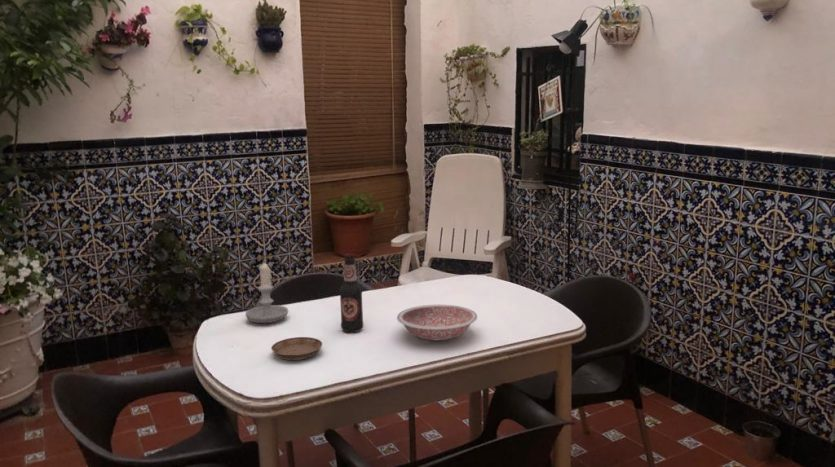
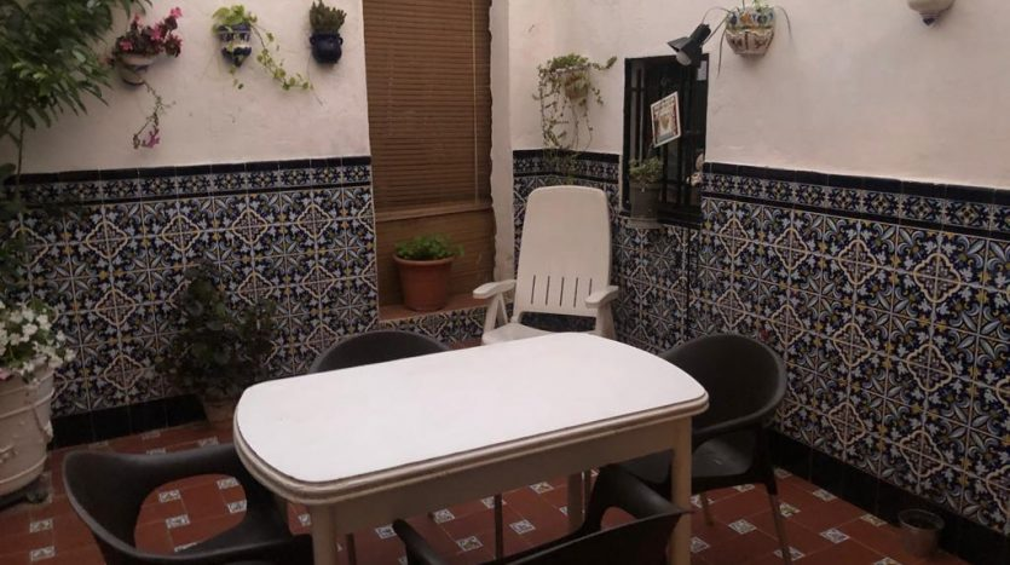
- bowl [396,304,478,341]
- bottle [339,252,364,333]
- saucer [270,336,323,361]
- candle [245,262,289,324]
